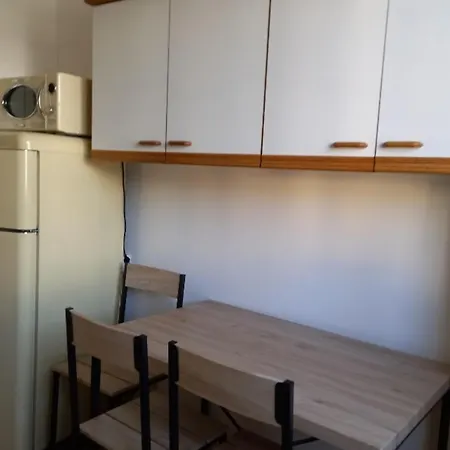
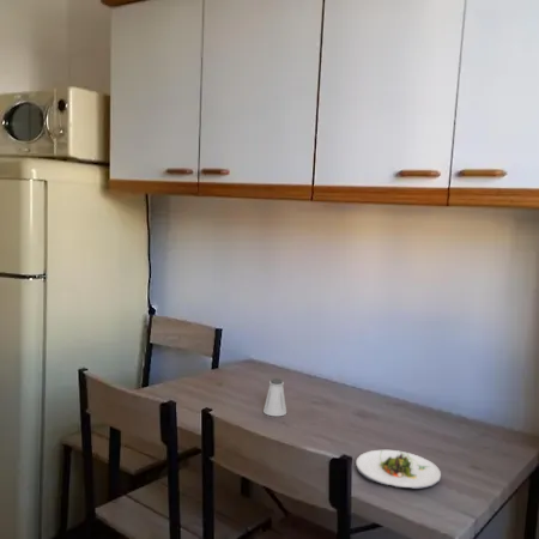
+ salad plate [355,449,442,490]
+ saltshaker [262,377,287,417]
